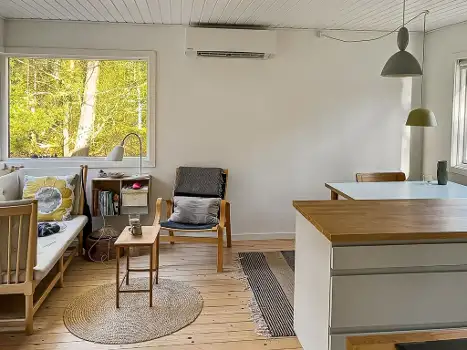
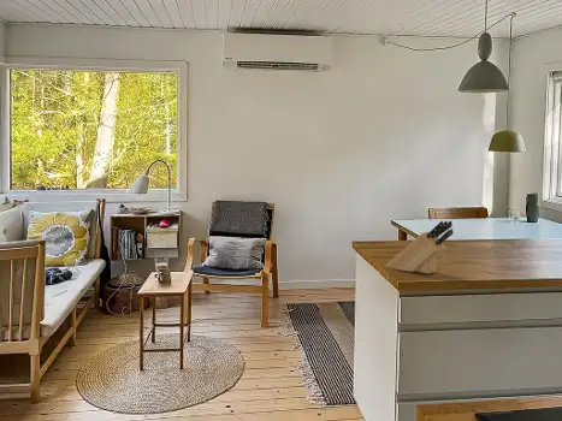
+ knife block [385,220,455,274]
